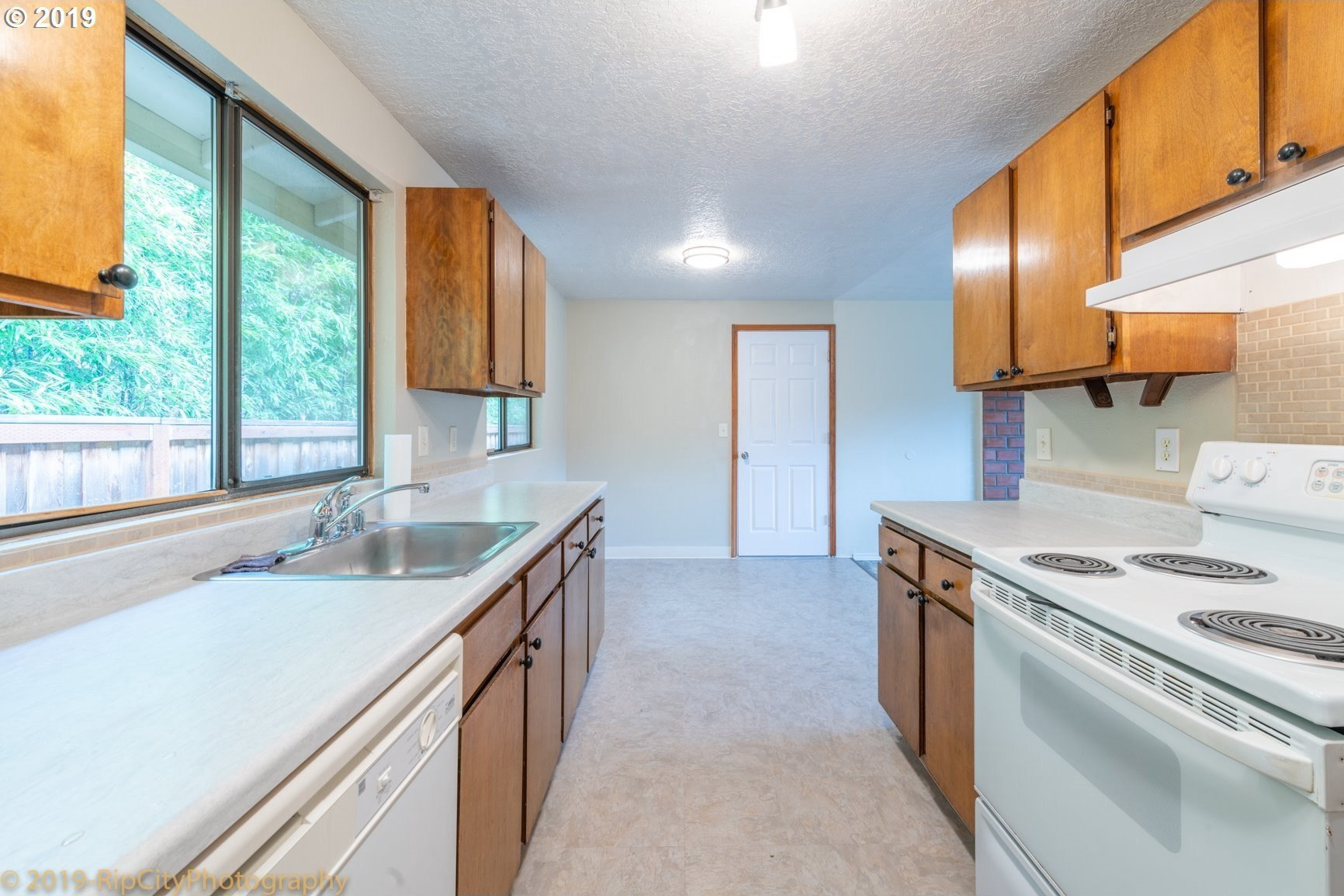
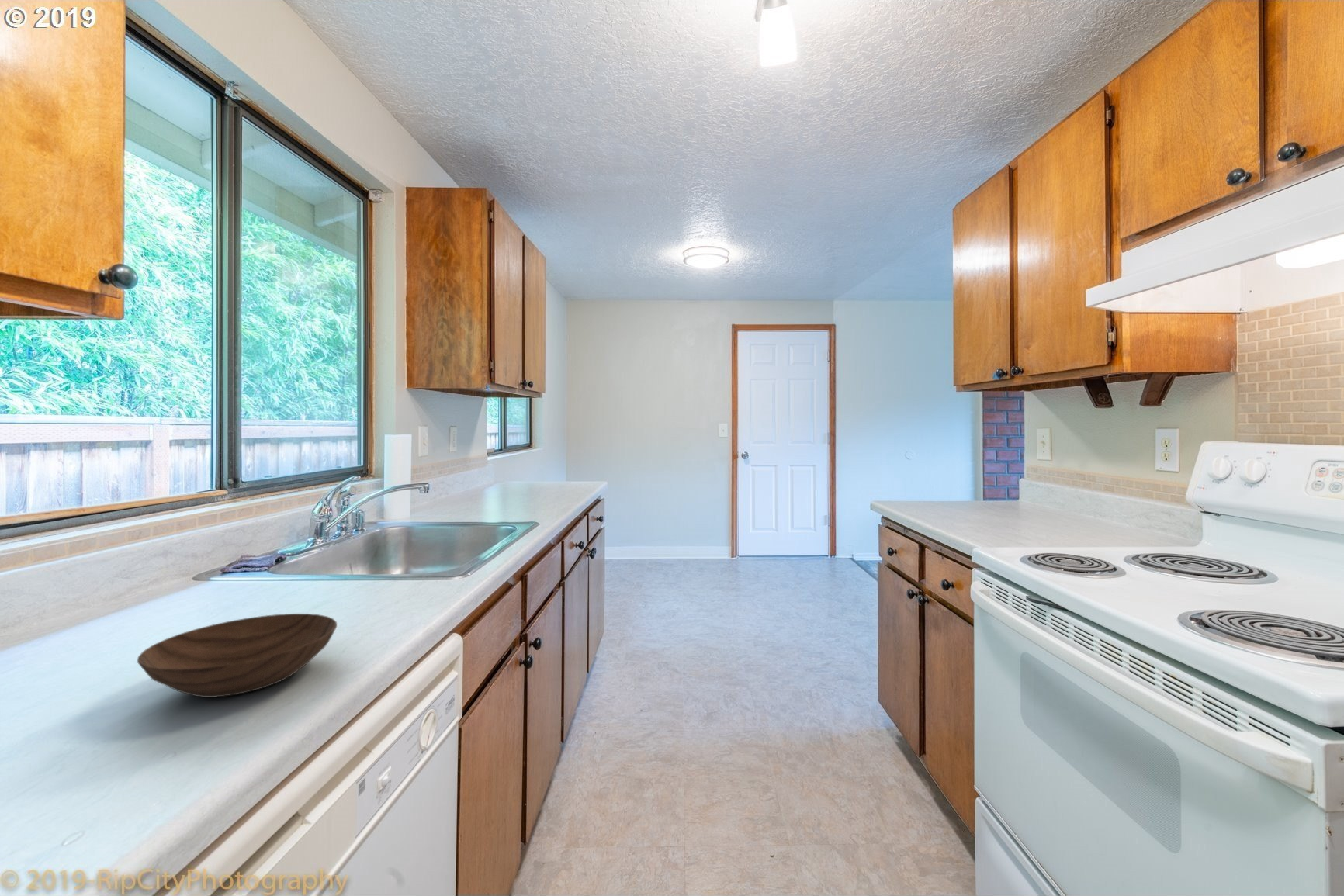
+ bowl [137,613,338,698]
